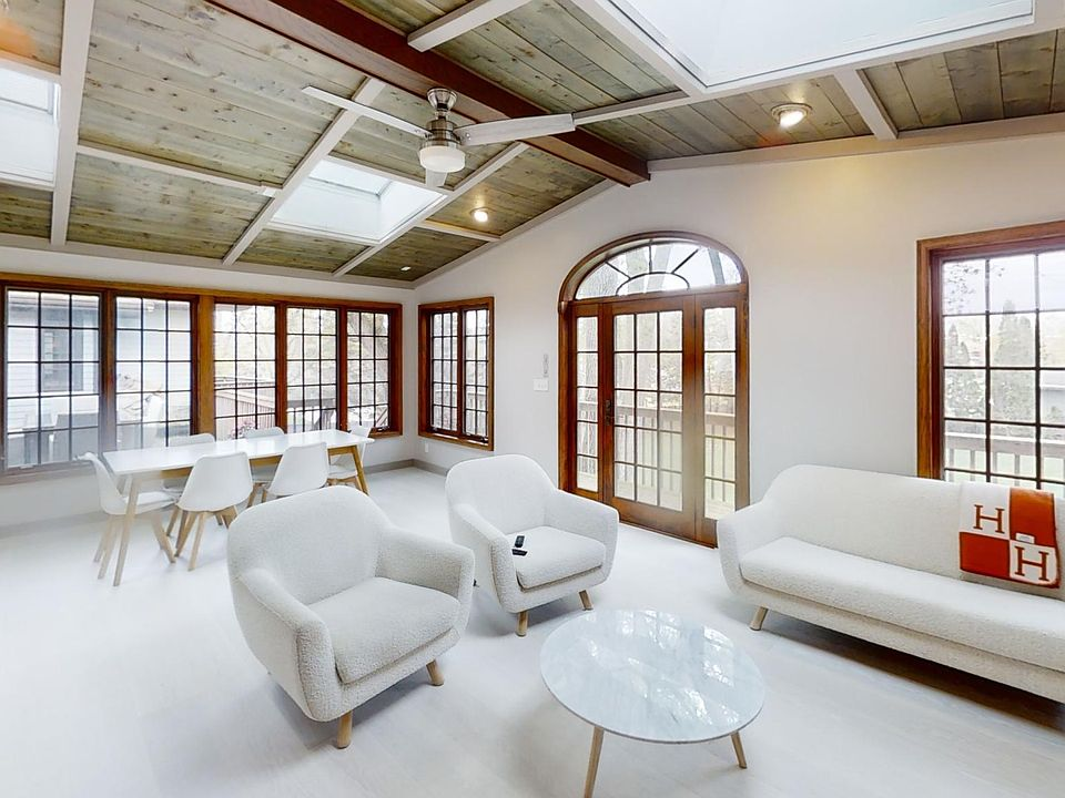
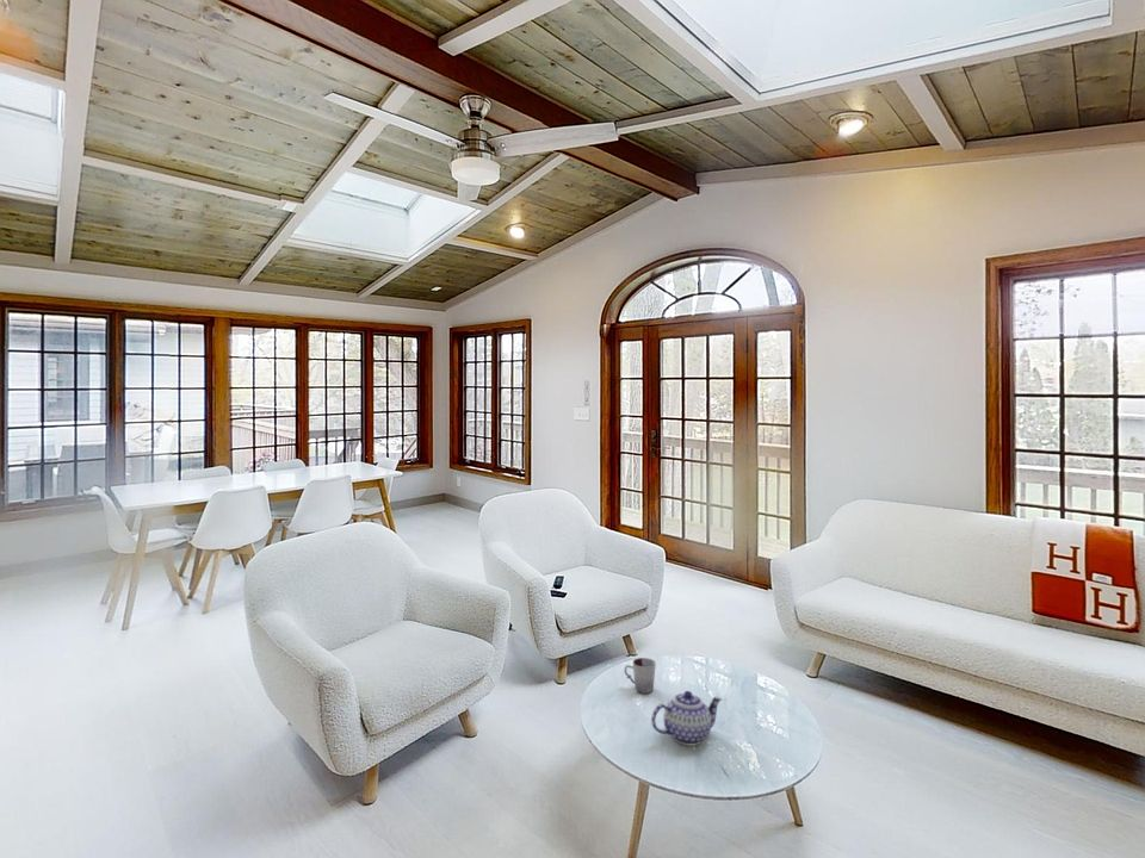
+ cup [623,657,657,695]
+ teapot [650,690,723,747]
